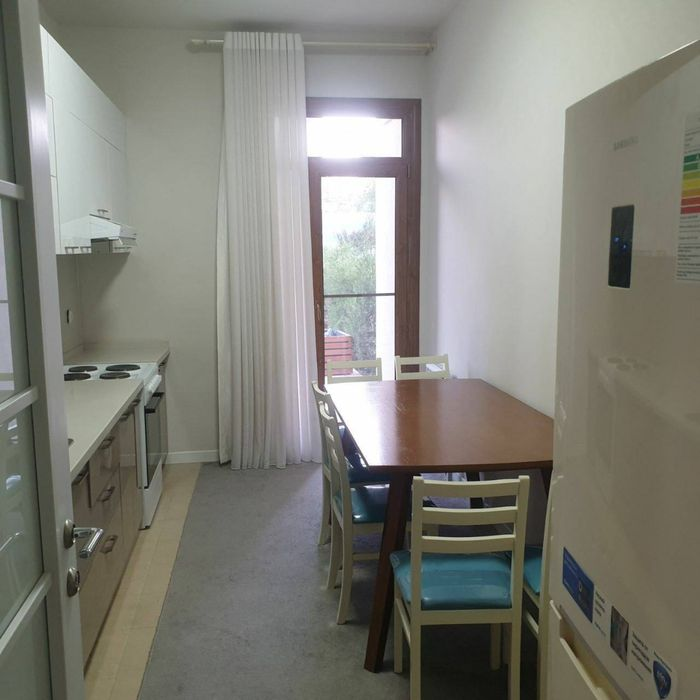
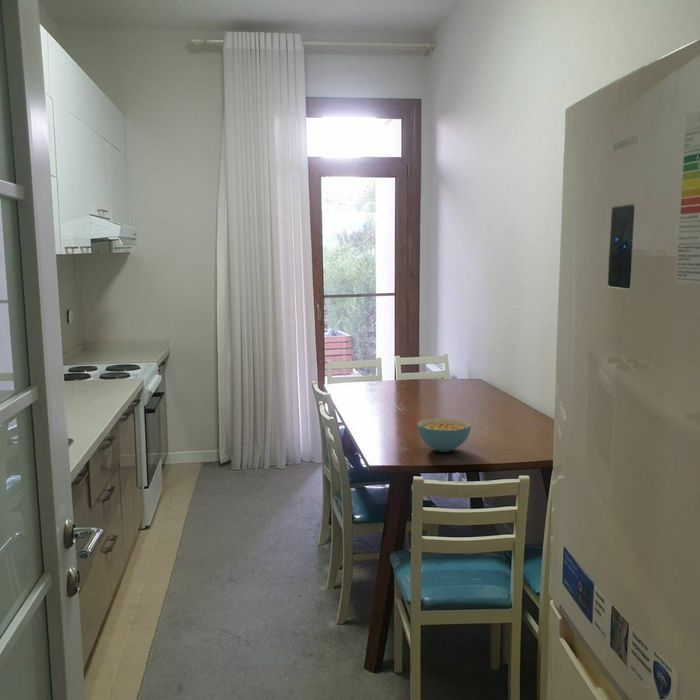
+ cereal bowl [416,417,472,453]
